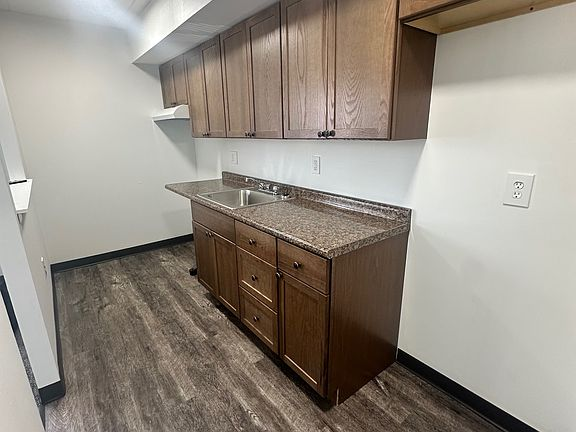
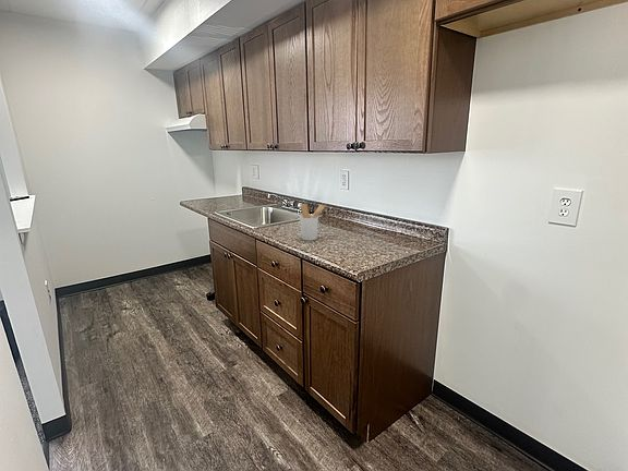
+ utensil holder [299,203,326,242]
